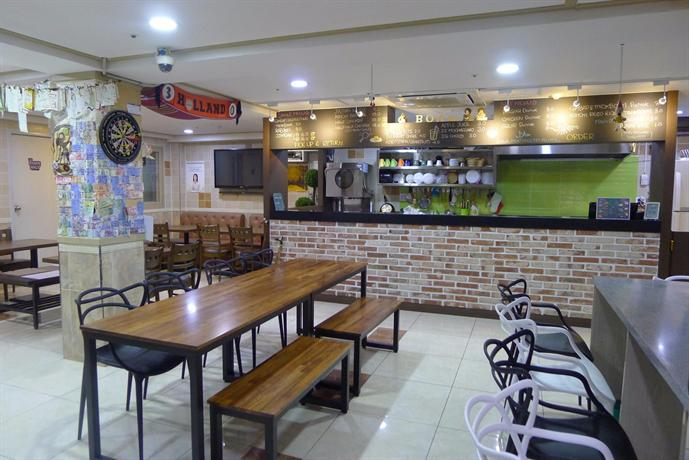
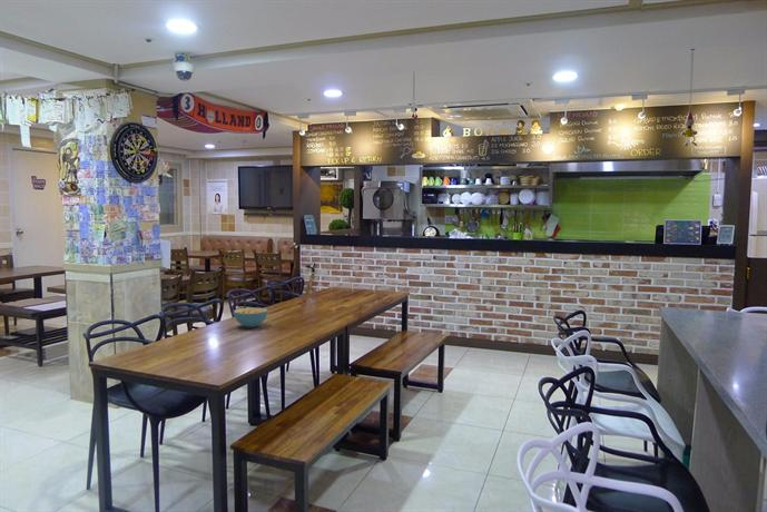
+ cereal bowl [233,307,269,328]
